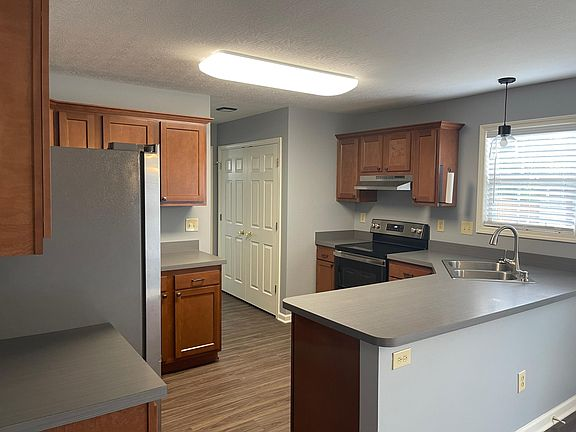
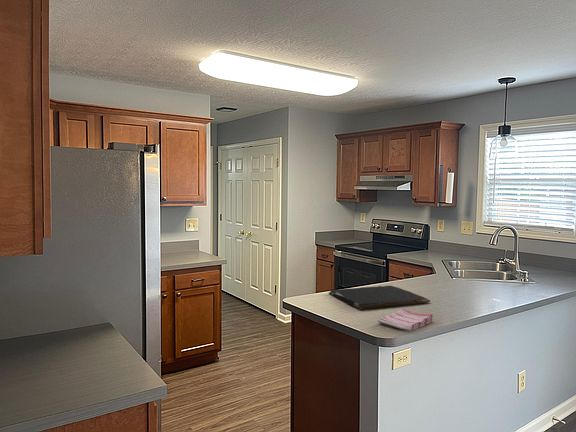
+ dish towel [377,308,434,332]
+ cutting board [328,285,431,310]
